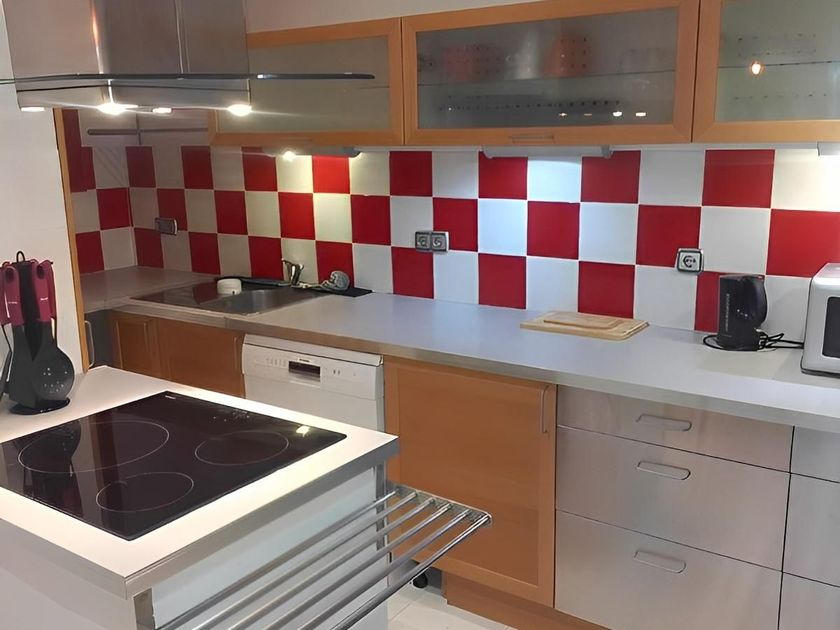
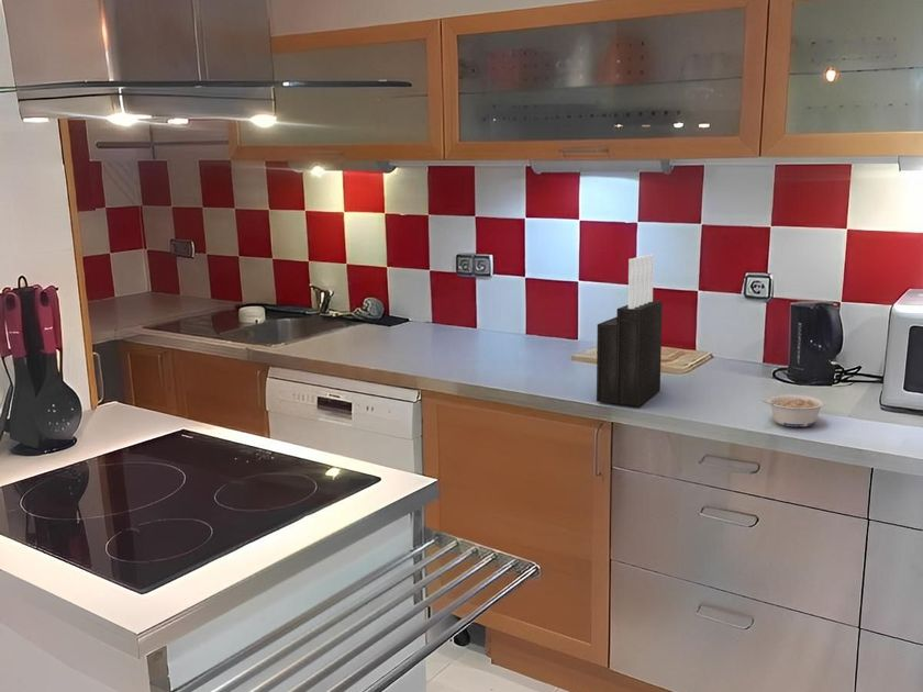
+ legume [761,393,826,428]
+ knife block [596,254,664,408]
